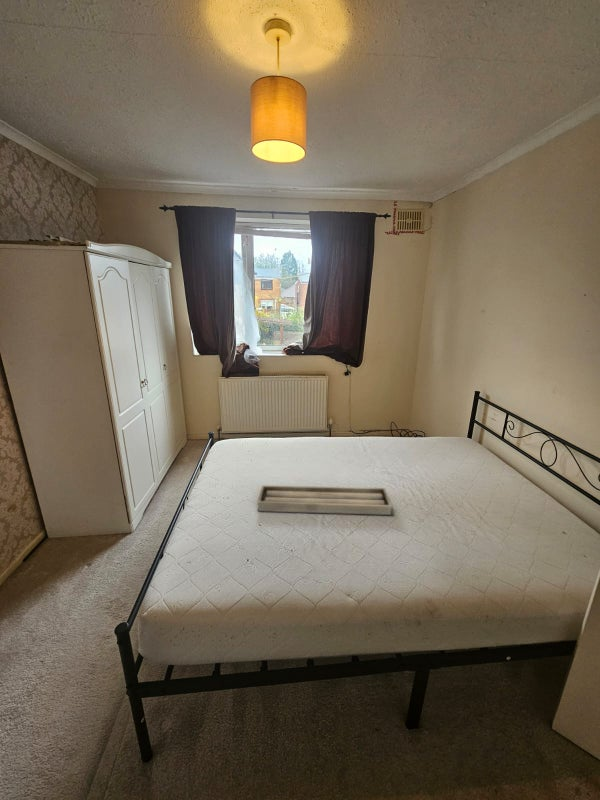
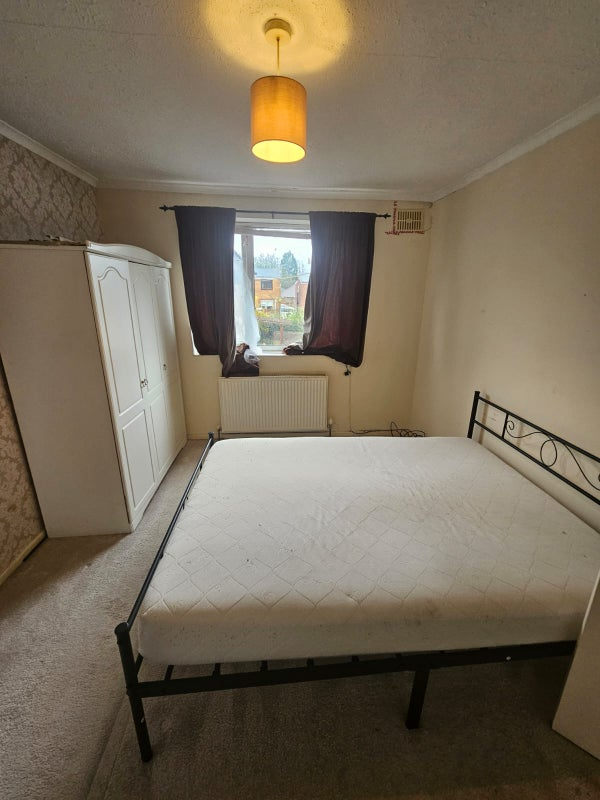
- tray [257,484,393,516]
